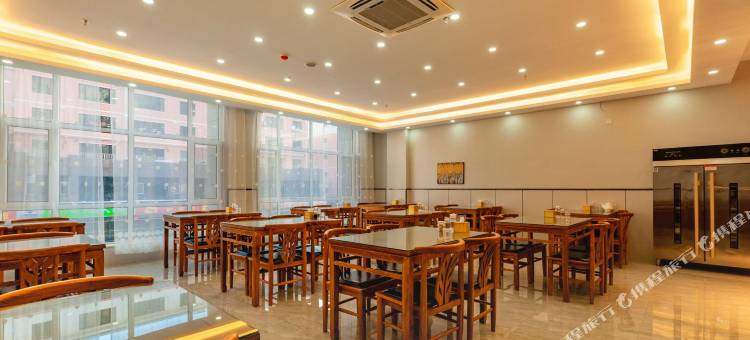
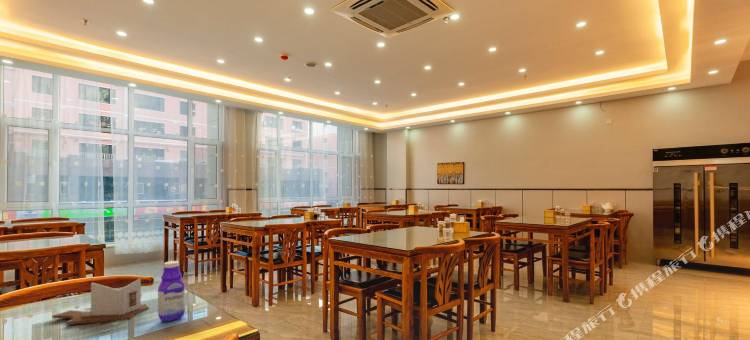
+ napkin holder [51,277,150,326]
+ bottle [157,260,186,322]
